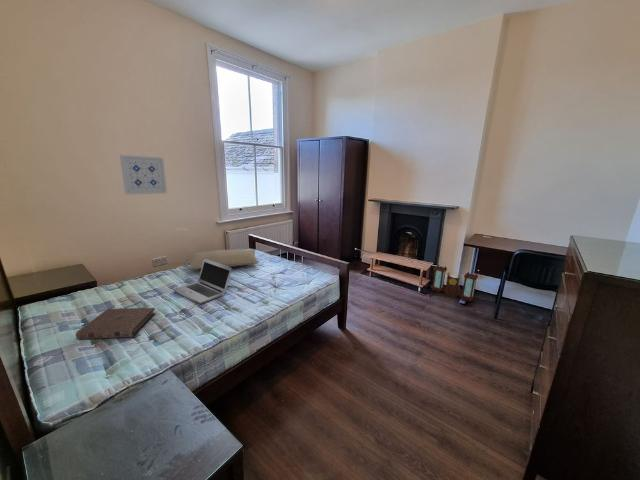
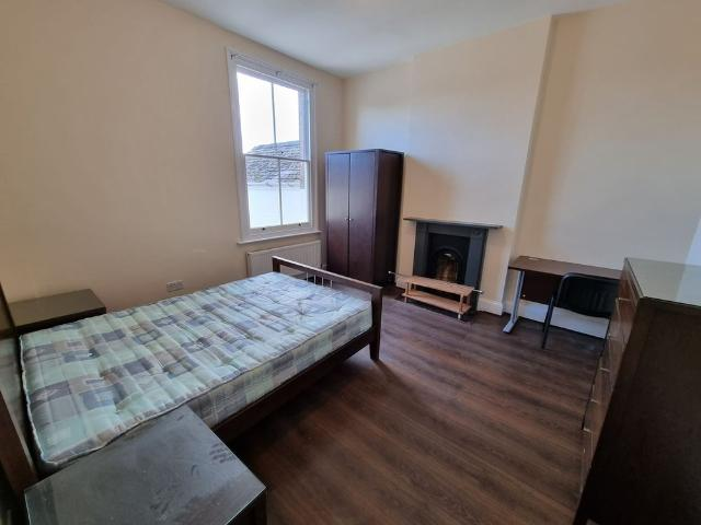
- lantern [430,264,479,303]
- book [75,307,156,340]
- wall art [119,154,168,195]
- laptop [172,259,233,305]
- pillow [187,248,260,270]
